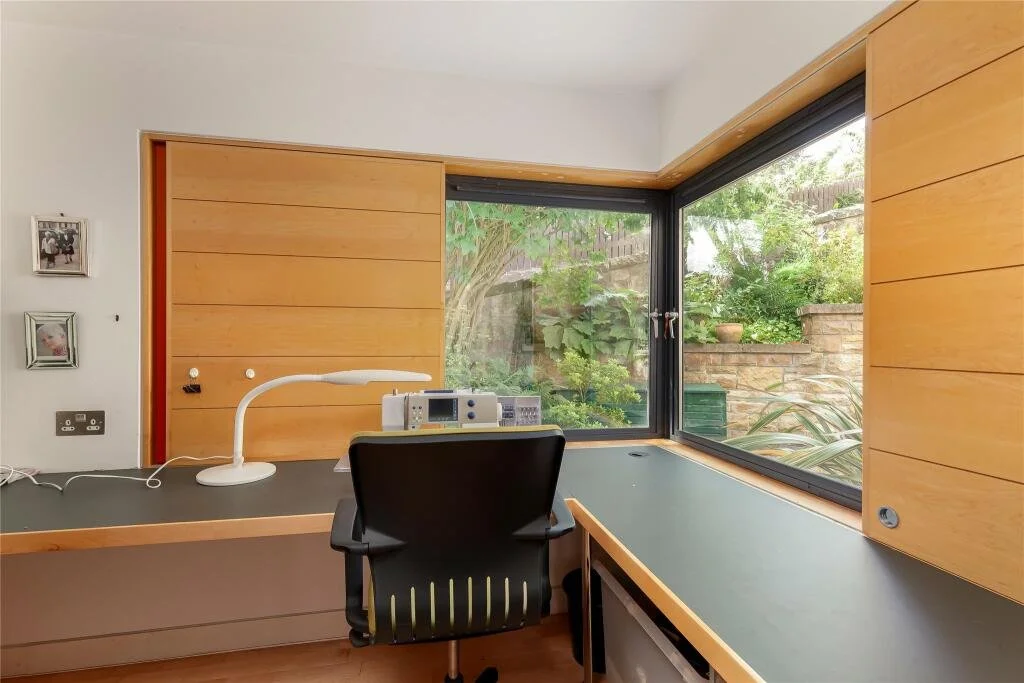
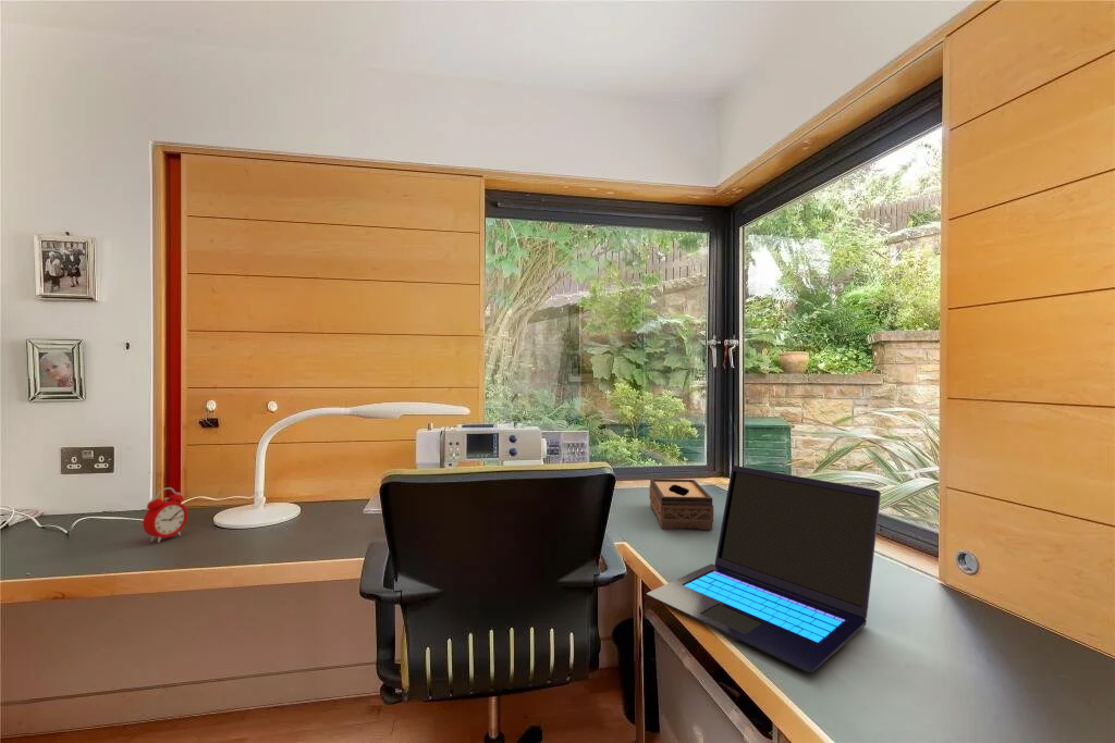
+ tissue box [649,478,714,531]
+ alarm clock [142,486,188,544]
+ laptop [646,465,882,673]
